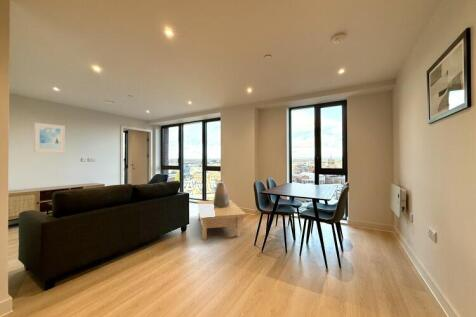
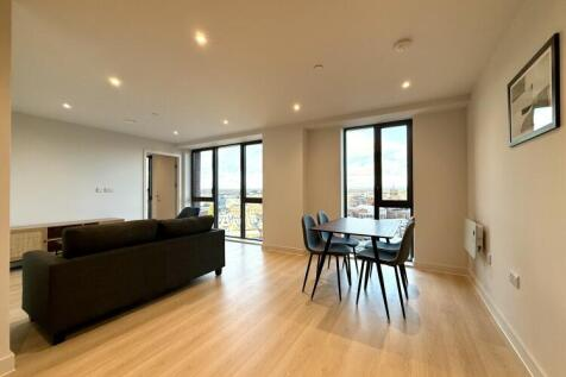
- coffee table [196,199,247,241]
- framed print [33,122,66,154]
- decorative urn [213,181,230,208]
